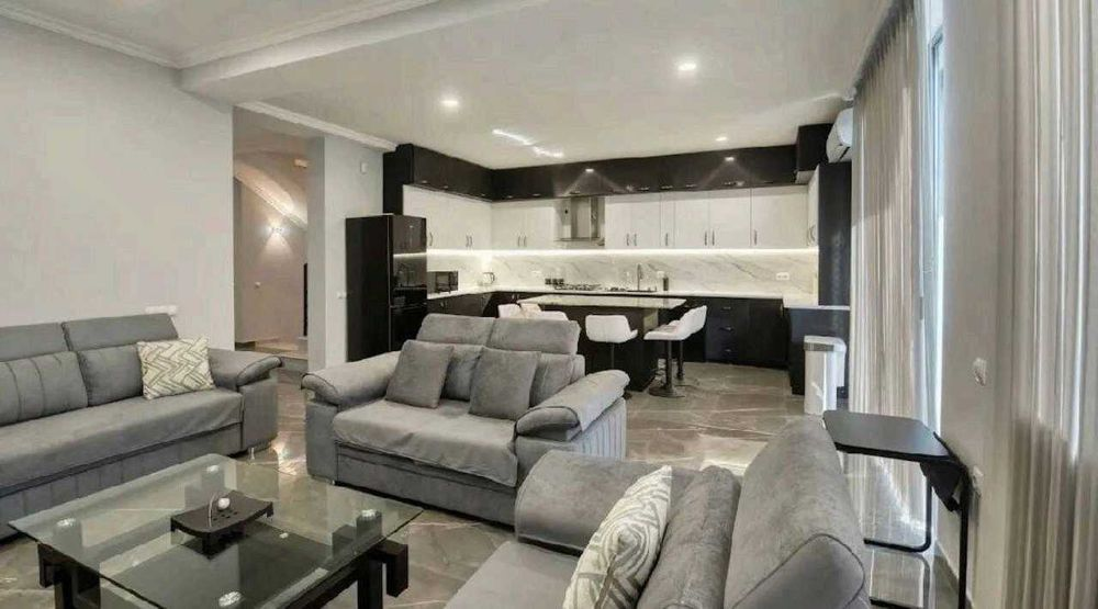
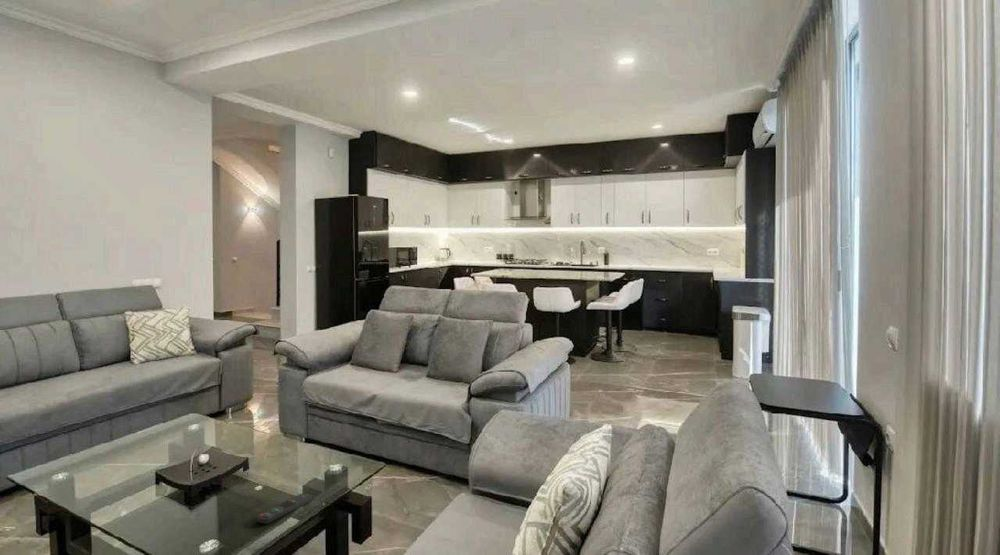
+ remote control [256,492,313,525]
